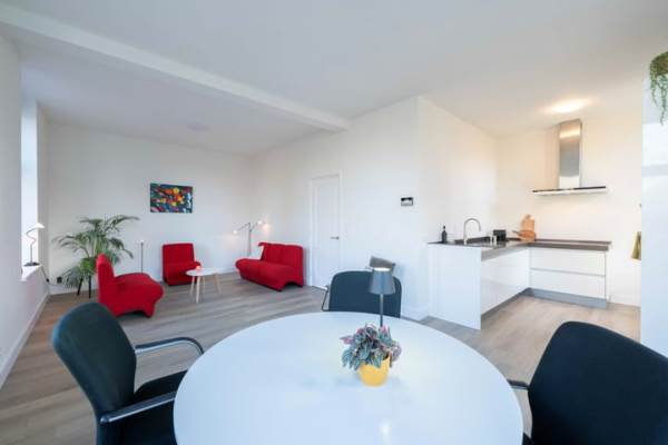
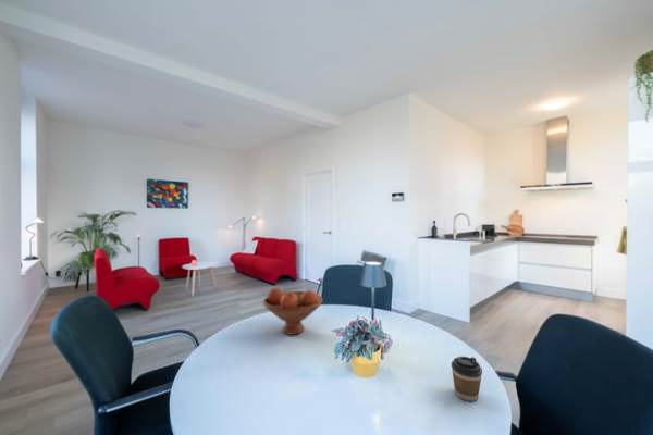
+ coffee cup [451,356,483,402]
+ fruit bowl [262,286,324,336]
